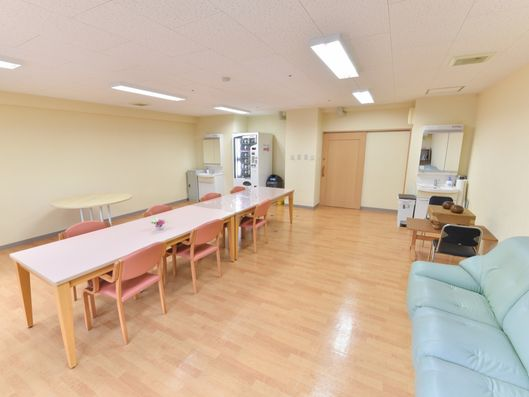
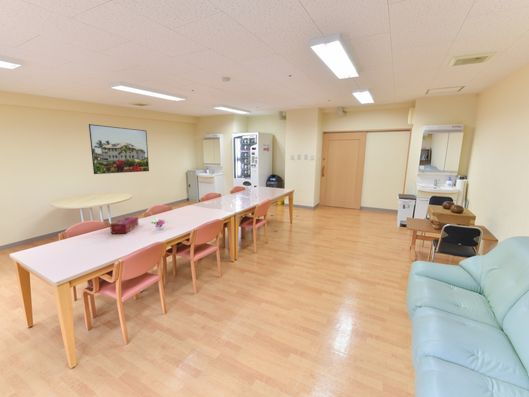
+ tissue box [109,216,139,234]
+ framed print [88,123,150,175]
